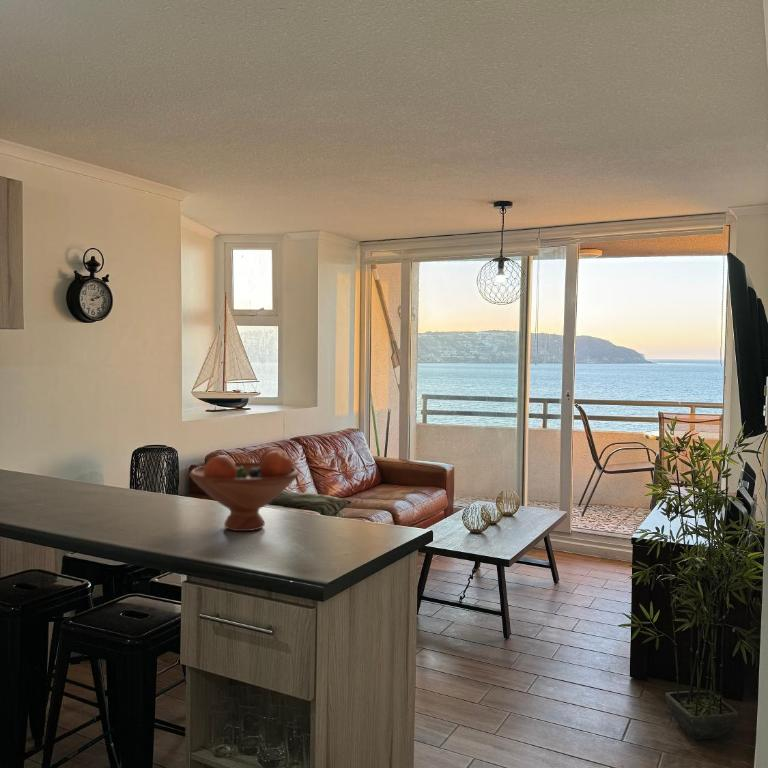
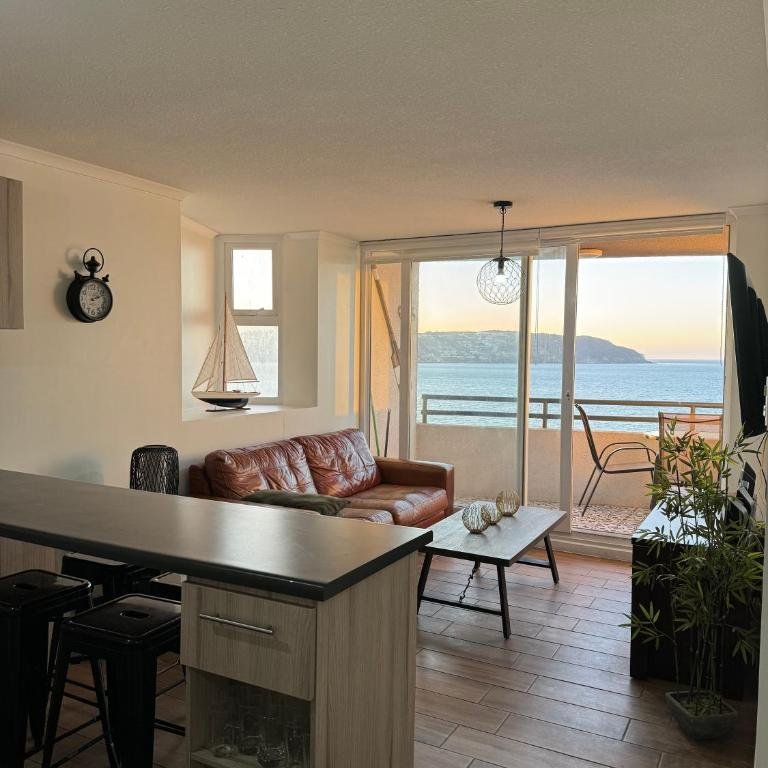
- fruit bowl [188,446,300,532]
